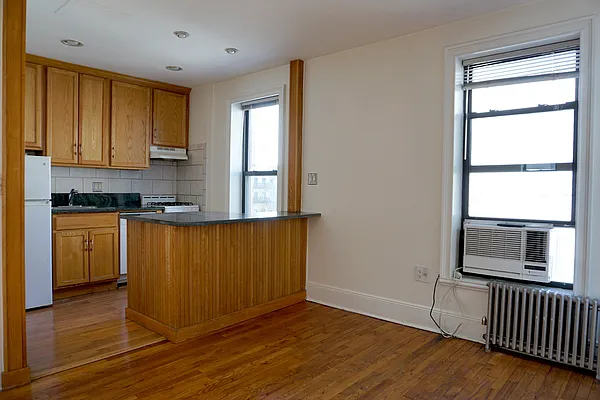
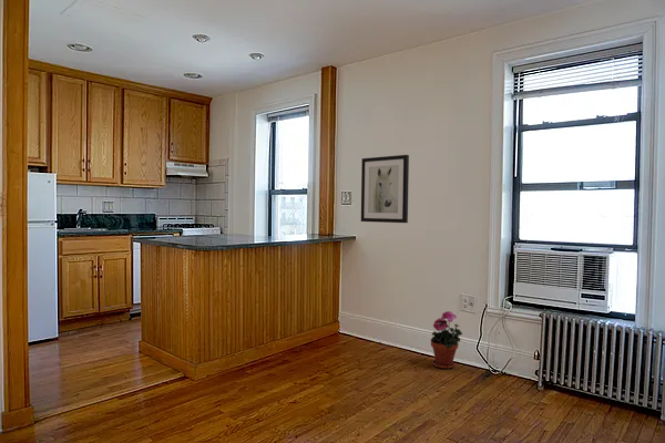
+ wall art [360,154,410,224]
+ potted plant [430,310,463,370]
